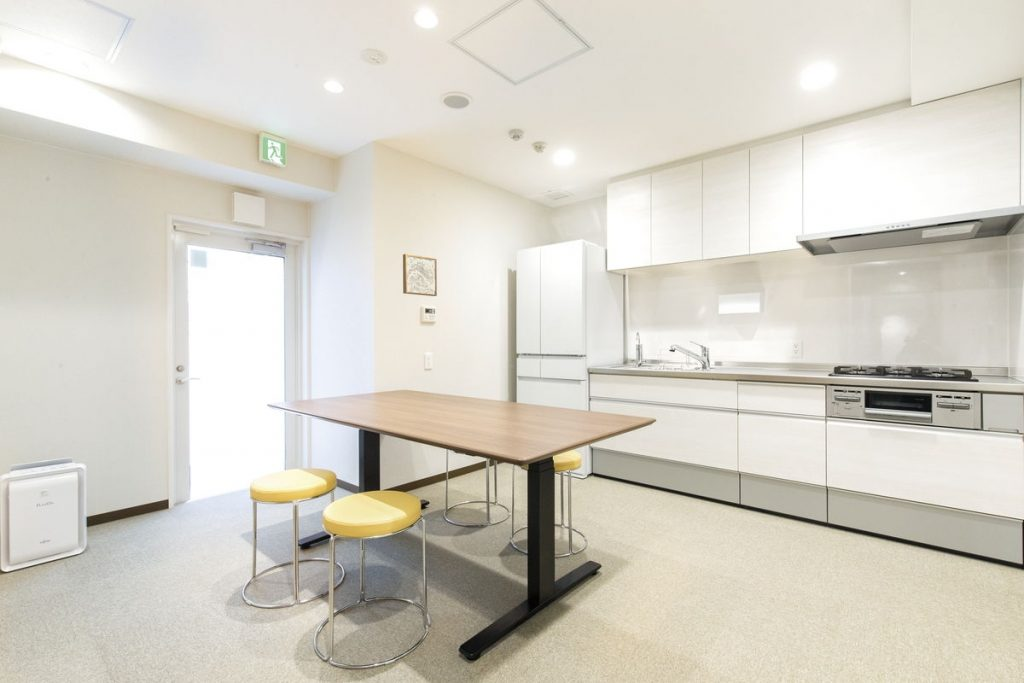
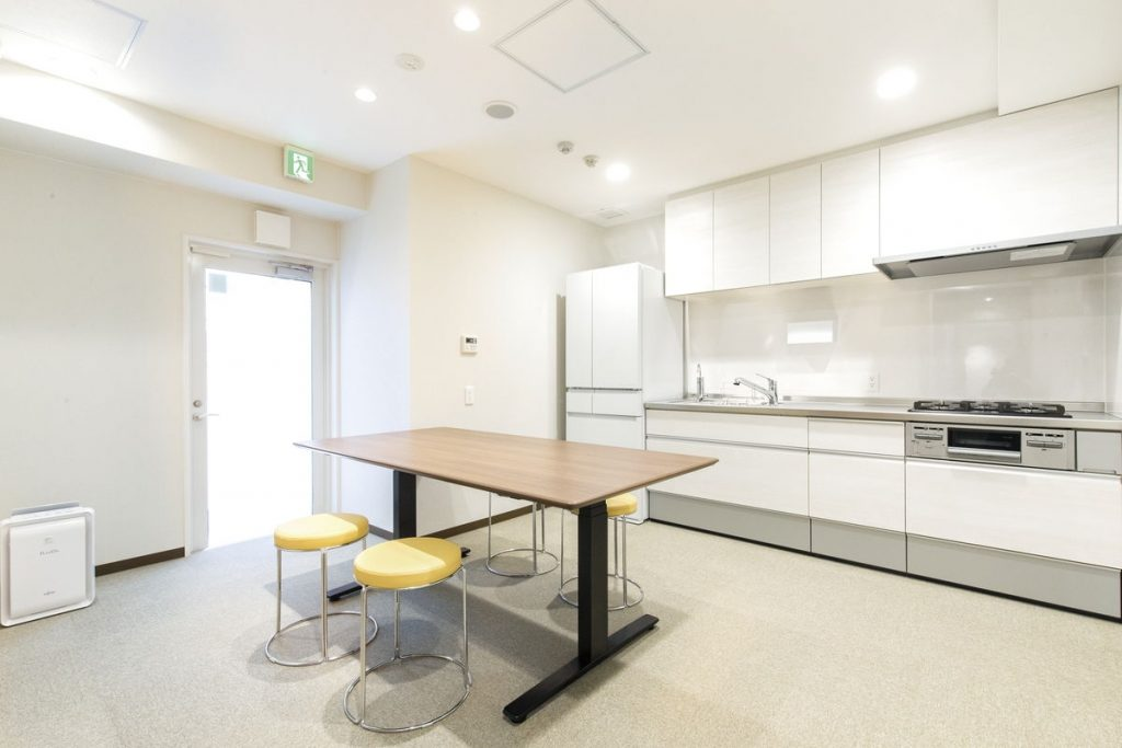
- wall art [402,253,438,297]
